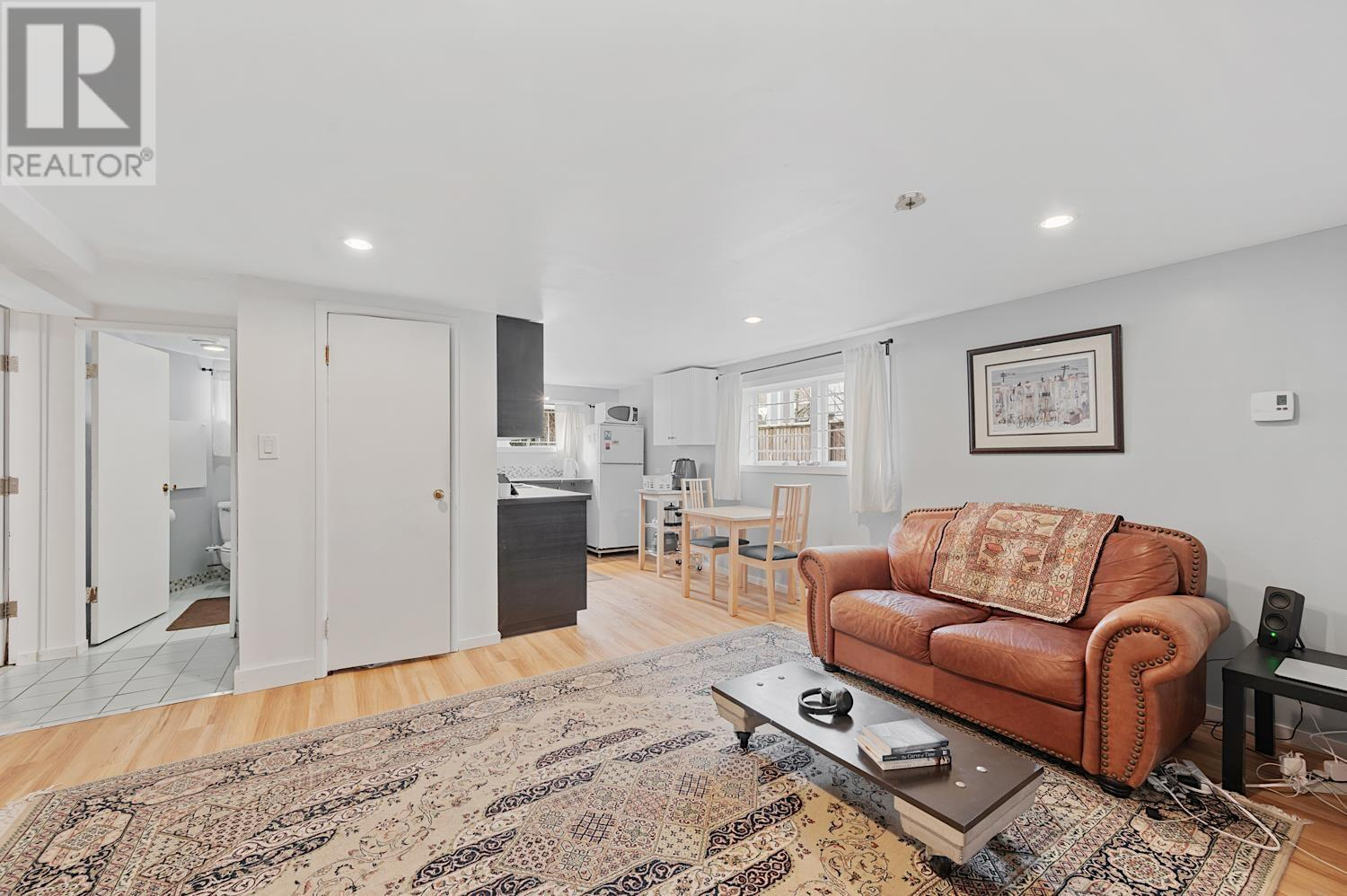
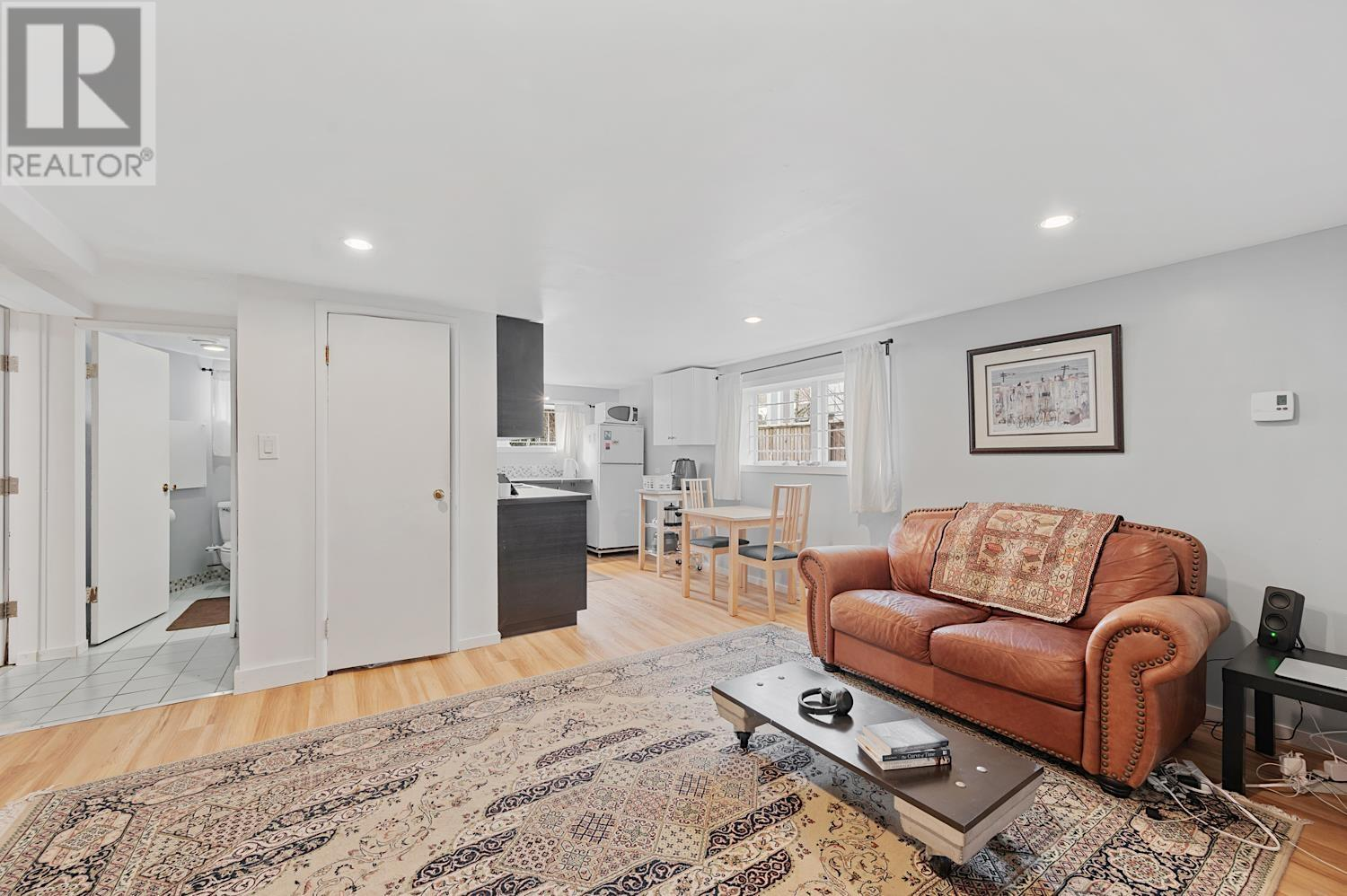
- smoke detector [894,190,928,214]
